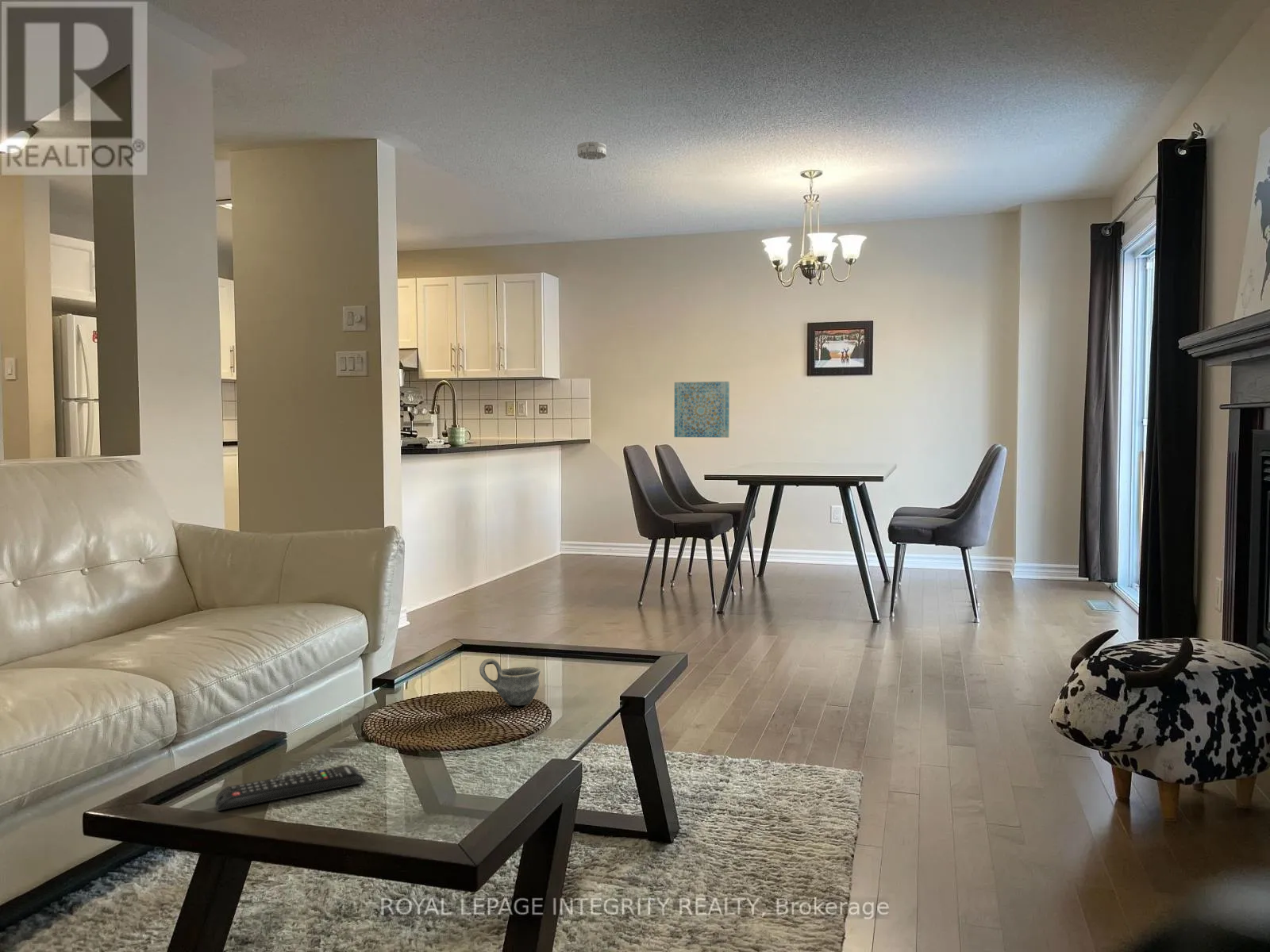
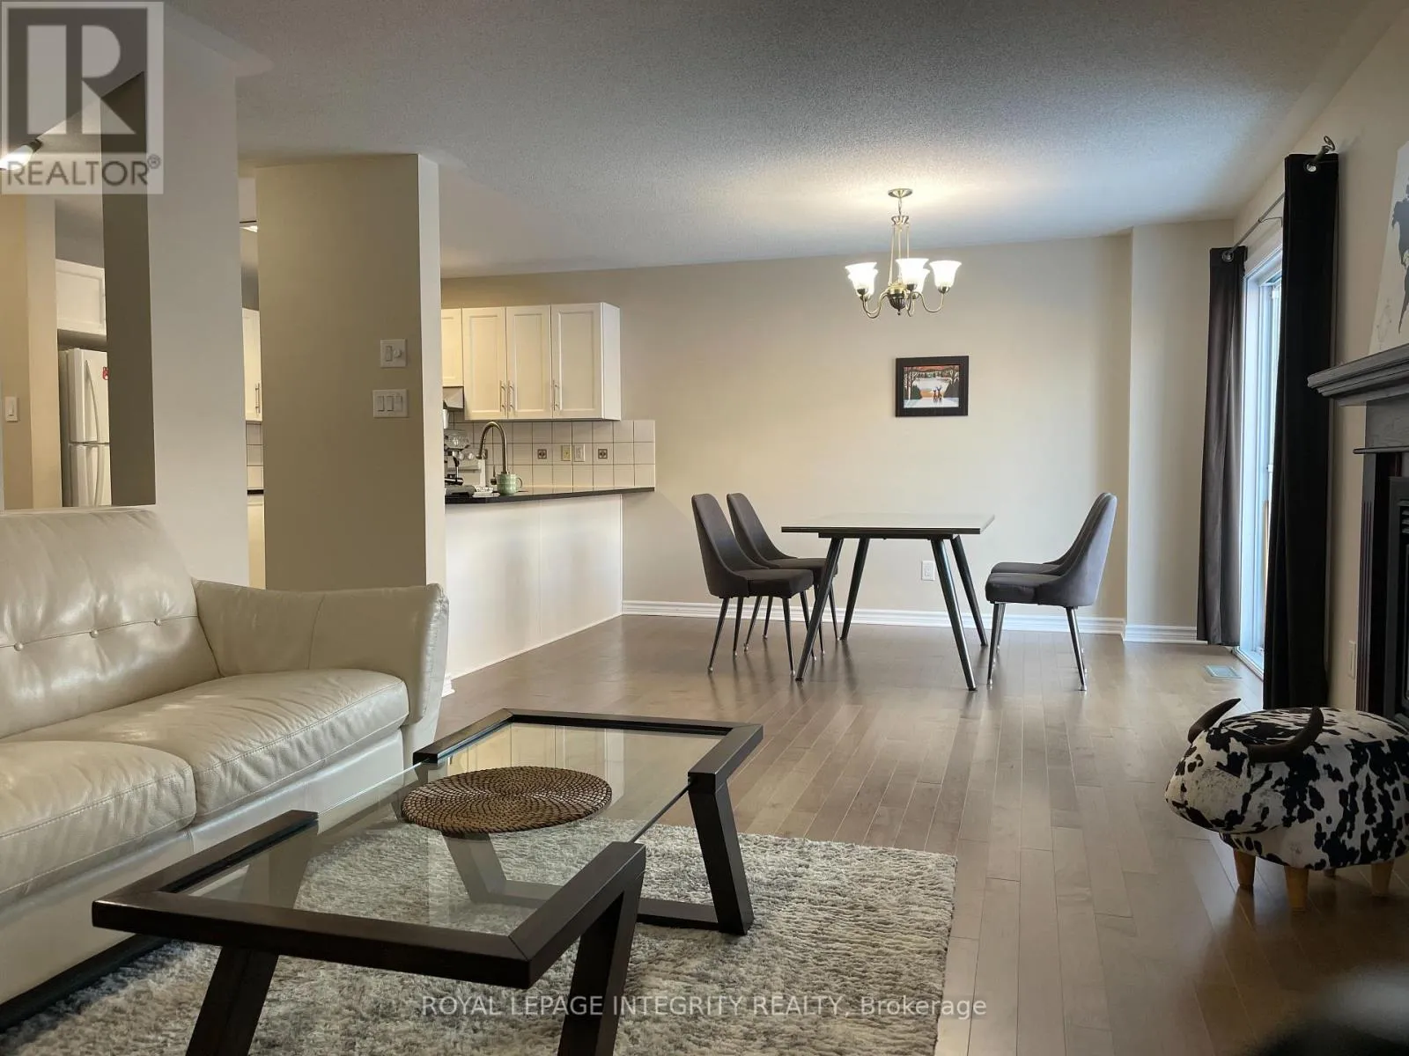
- cup [479,658,541,706]
- smoke detector [576,140,607,160]
- remote control [214,764,366,812]
- wall art [674,381,730,438]
